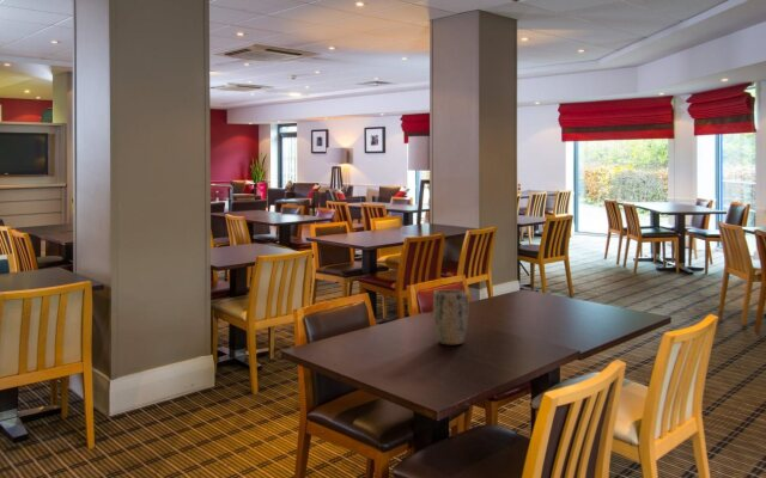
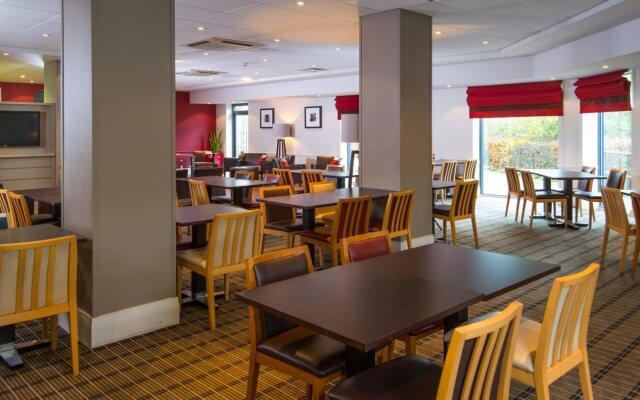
- plant pot [432,288,469,345]
